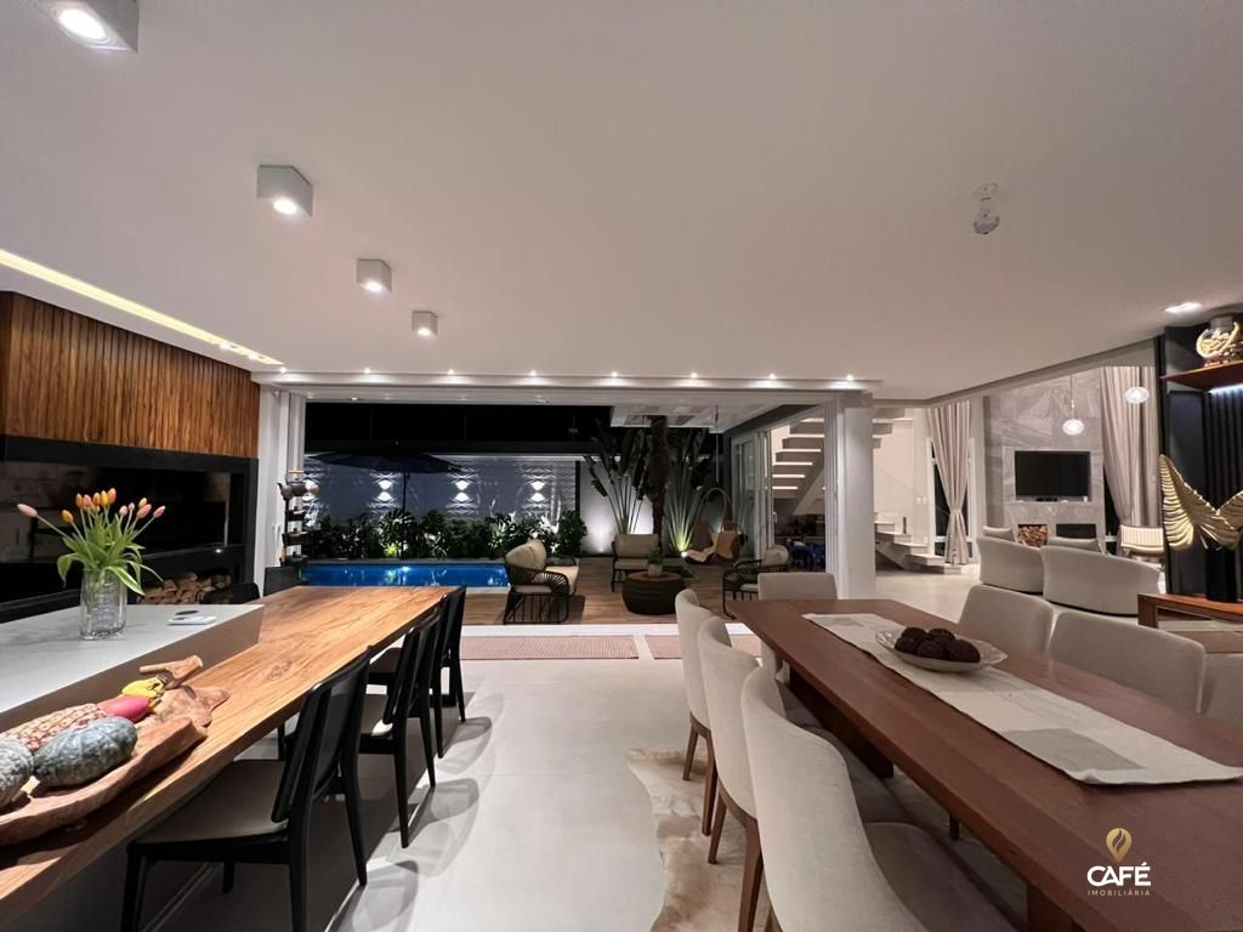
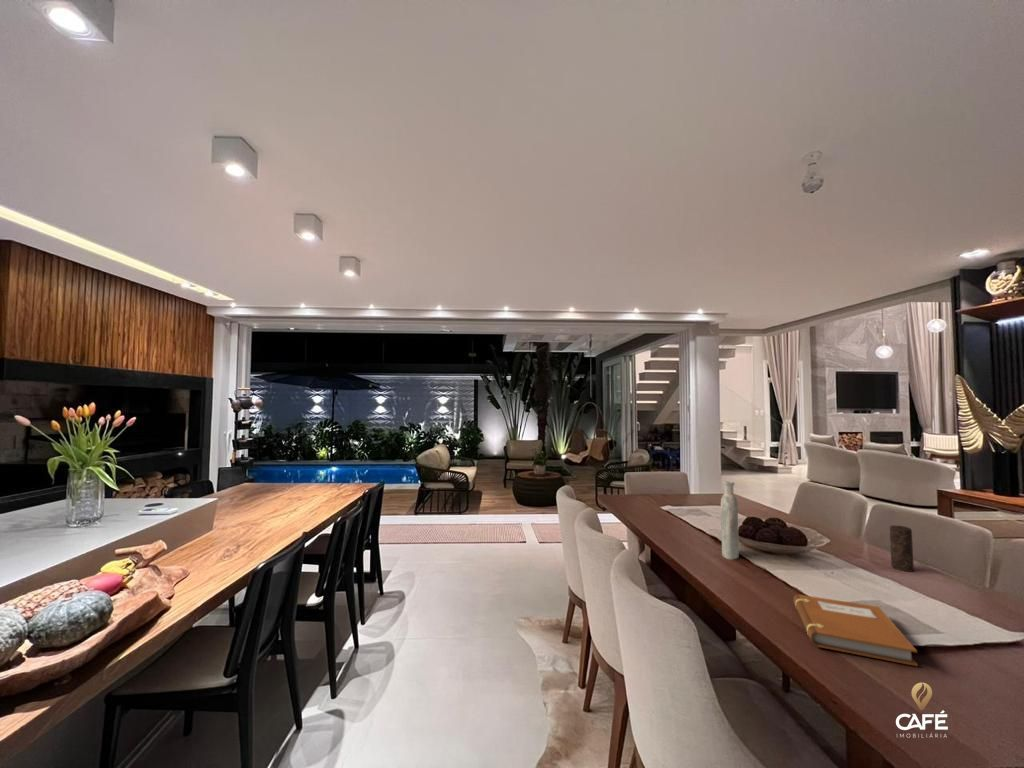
+ notebook [793,593,919,667]
+ candle [889,524,915,573]
+ bottle [720,480,740,560]
